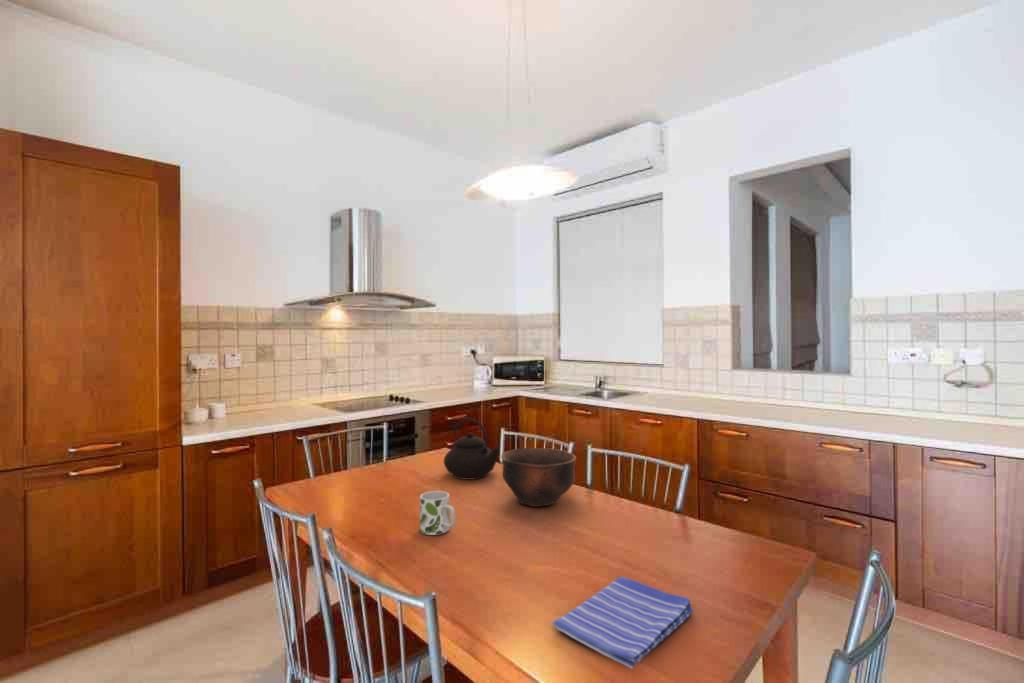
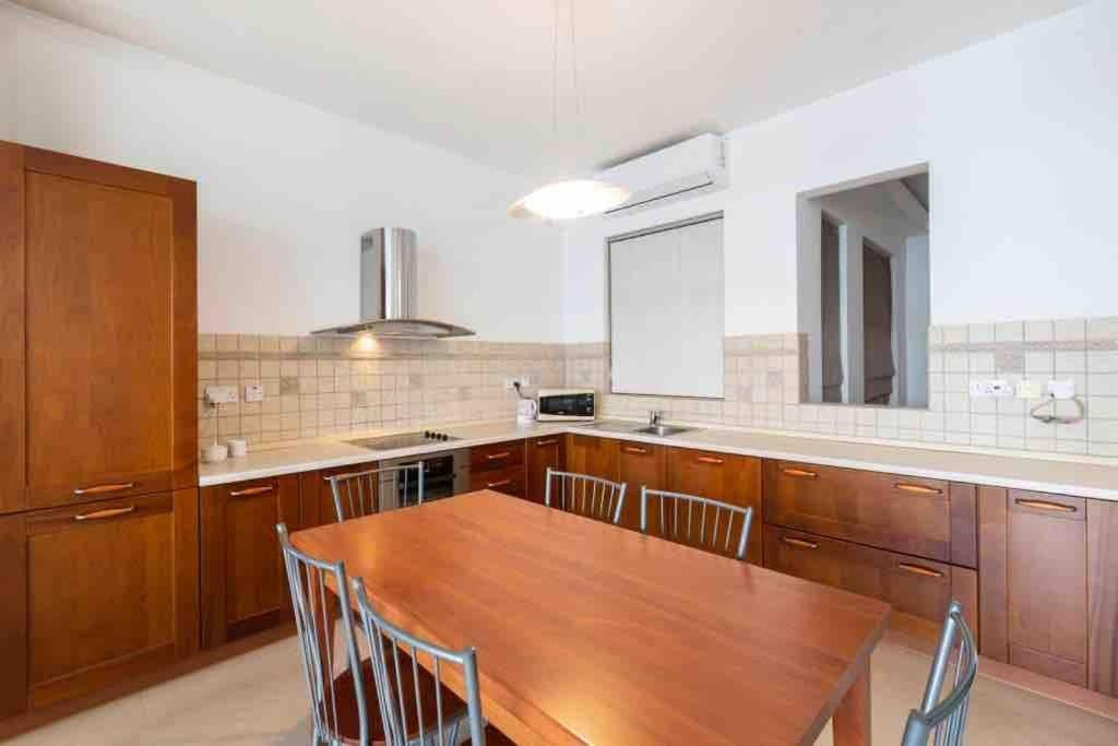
- mug [419,490,456,536]
- teapot [443,417,500,481]
- dish towel [551,576,694,670]
- bowl [500,447,577,508]
